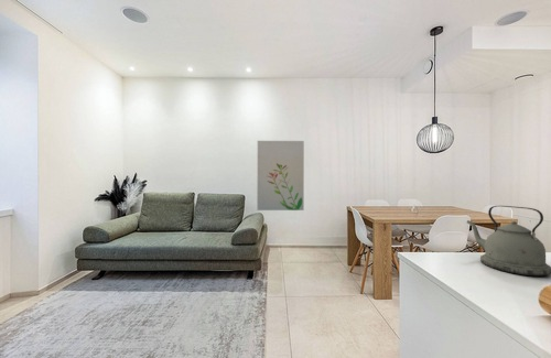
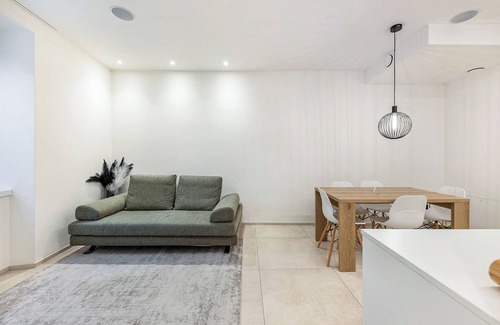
- wall art [256,140,305,211]
- kettle [466,205,551,278]
